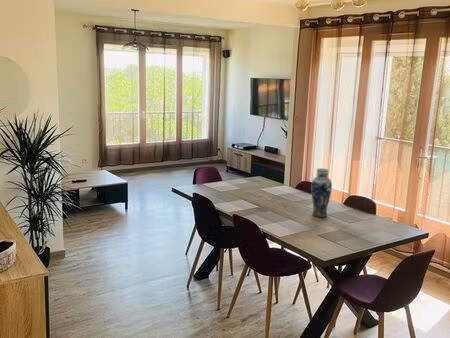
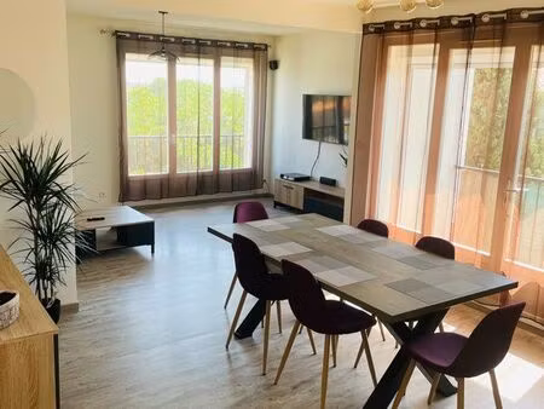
- vase [310,167,333,218]
